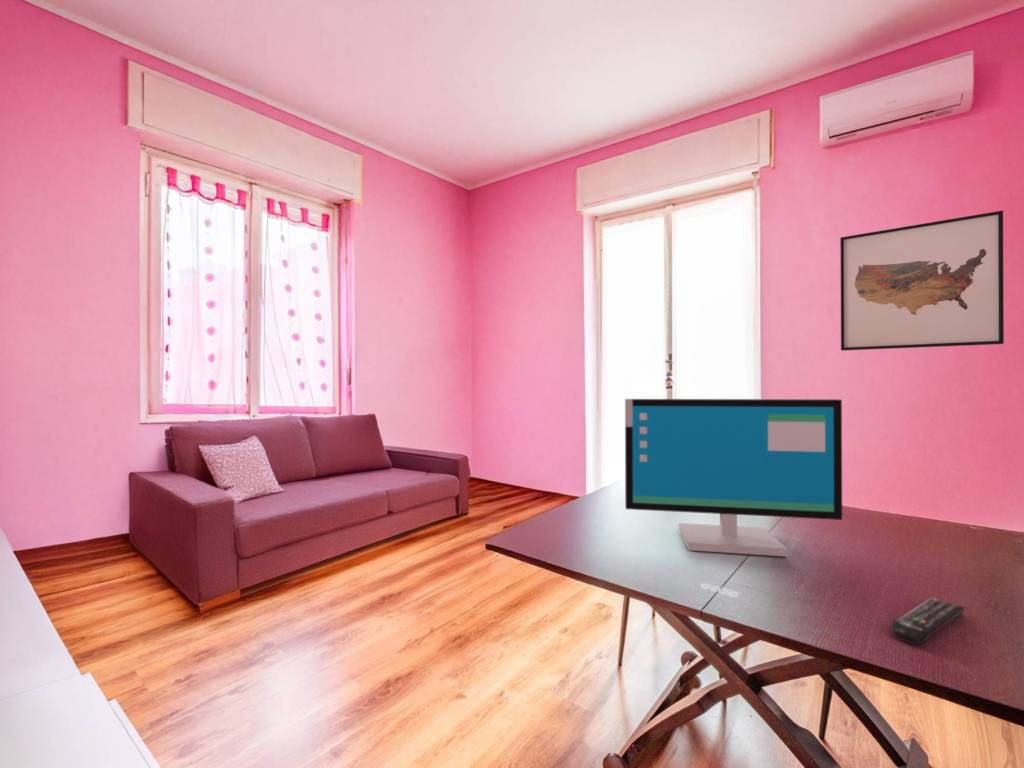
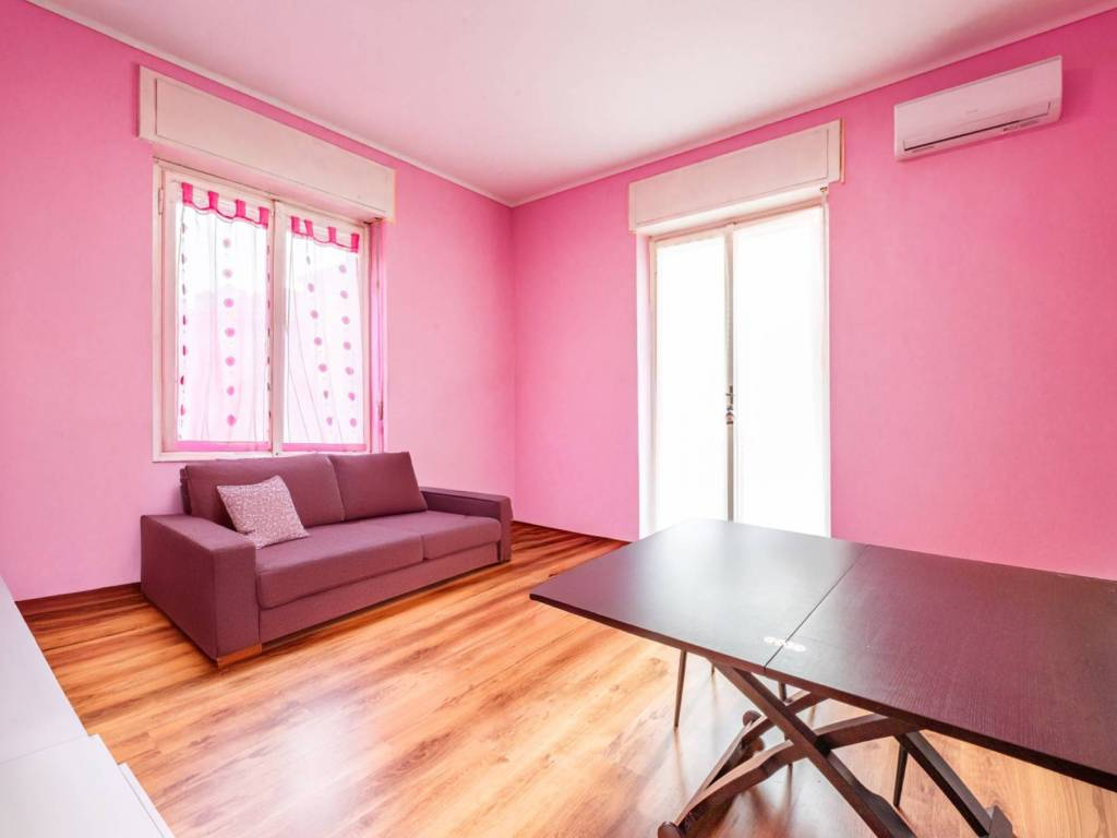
- computer monitor [624,398,843,558]
- remote control [890,596,966,646]
- wall art [839,210,1005,352]
